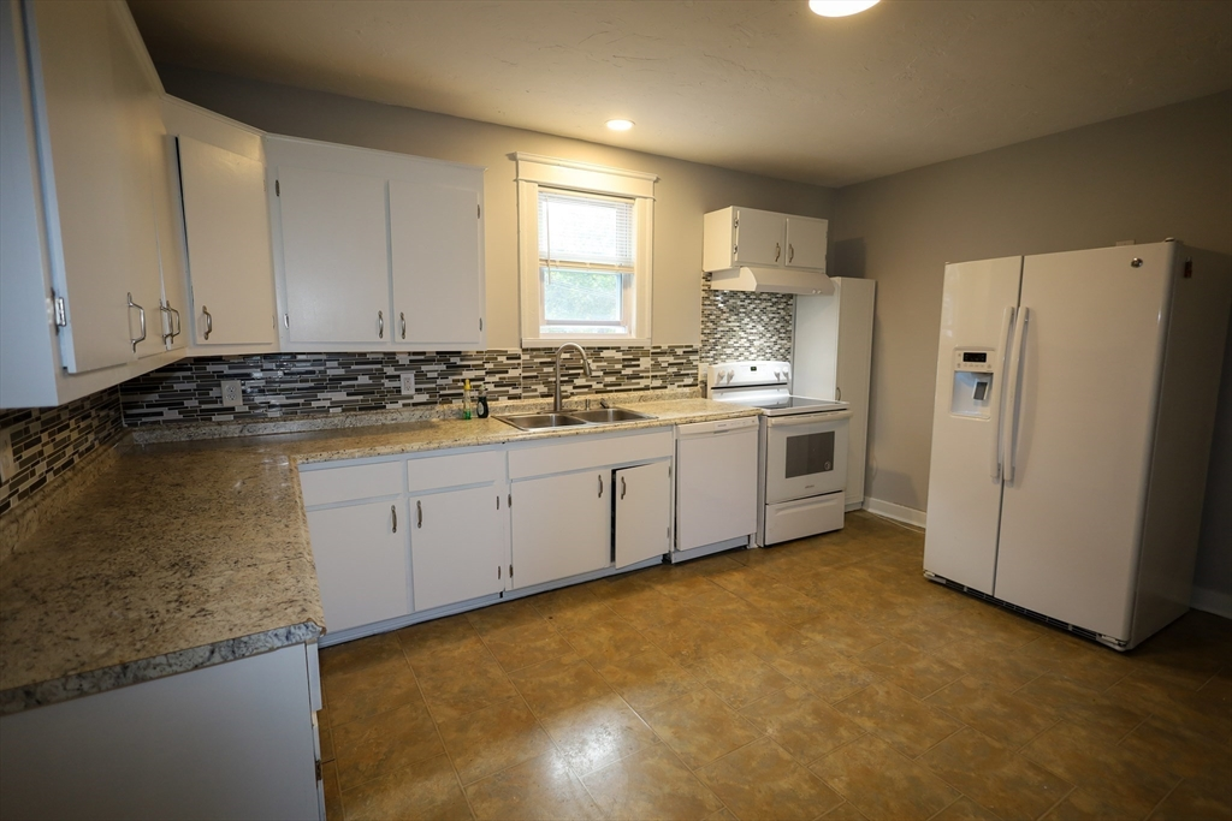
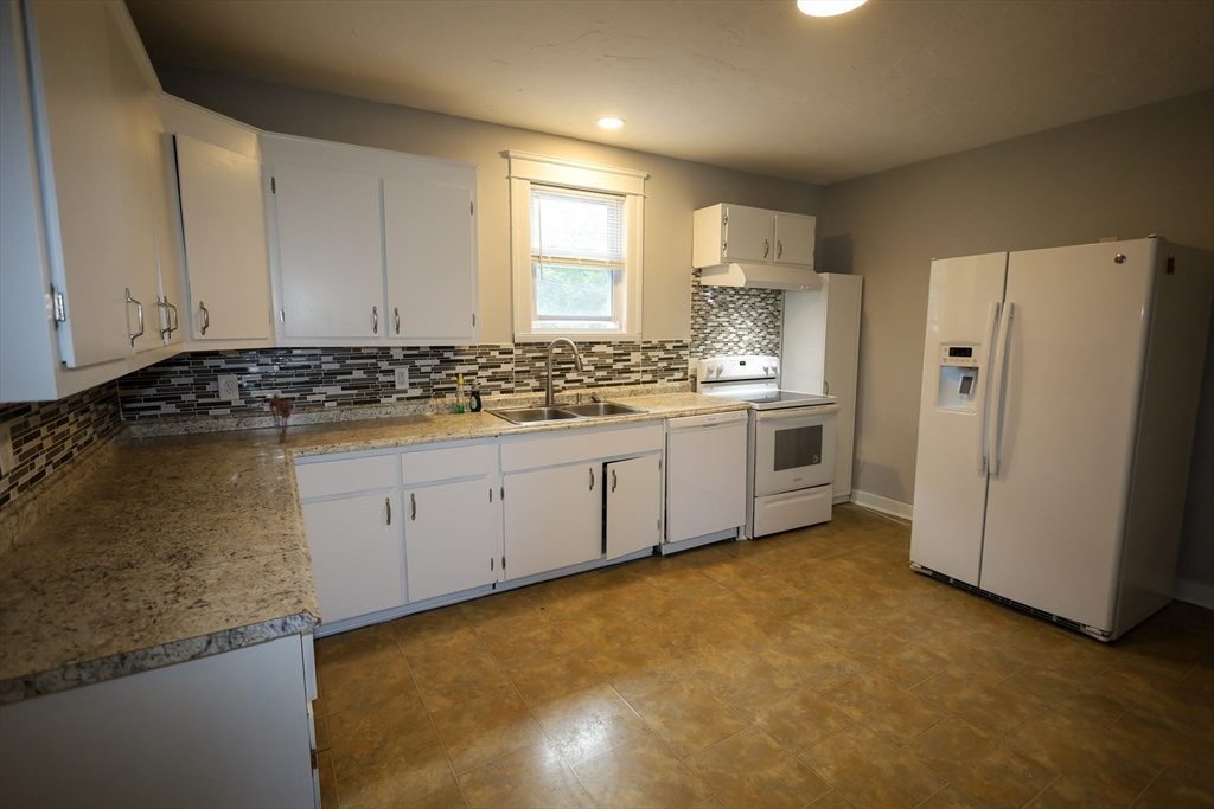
+ utensil holder [268,393,293,444]
